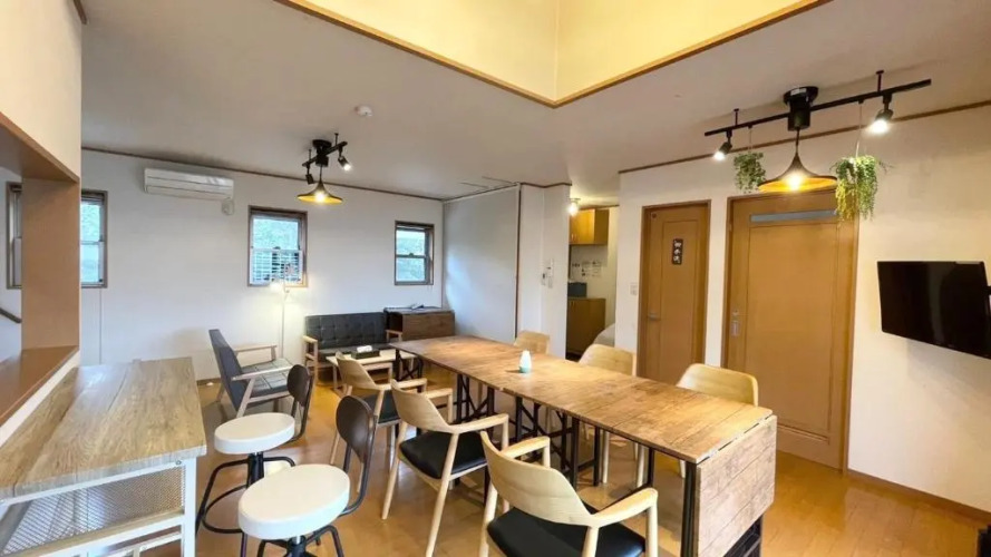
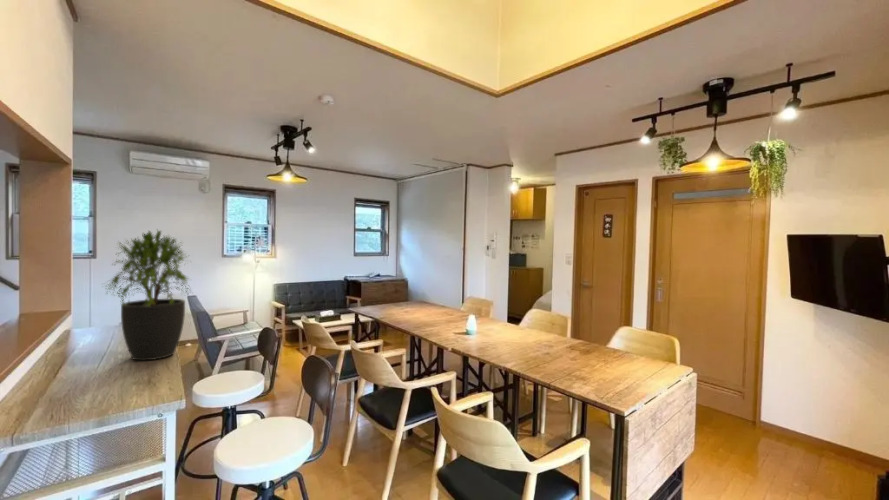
+ potted plant [102,229,194,362]
